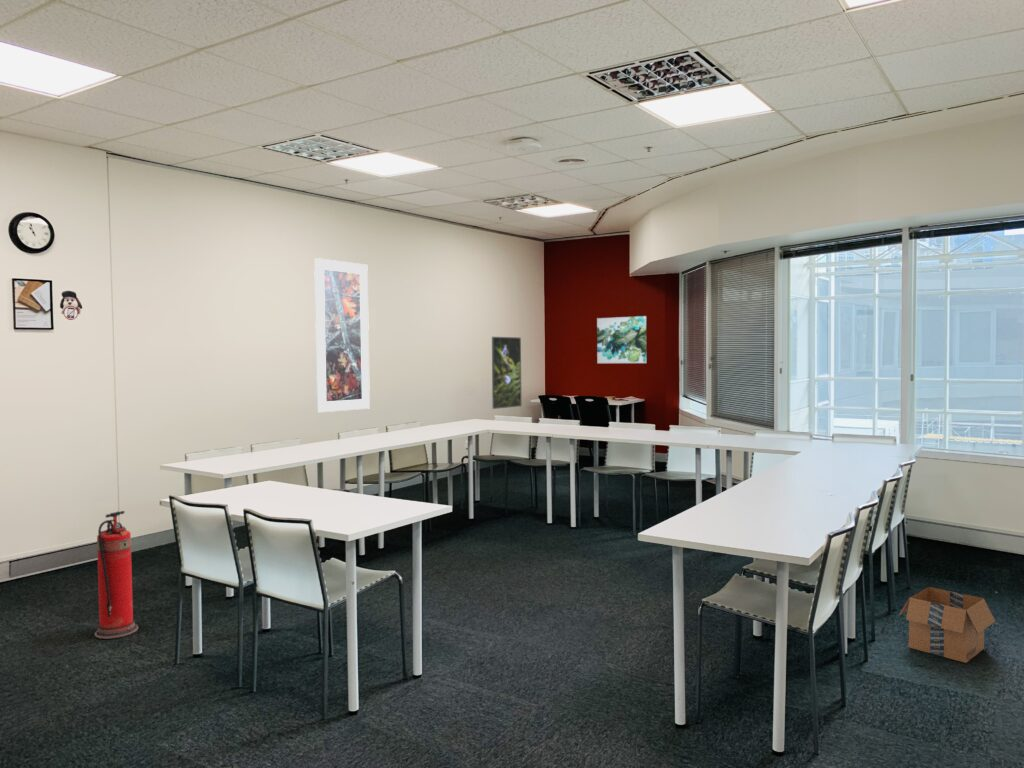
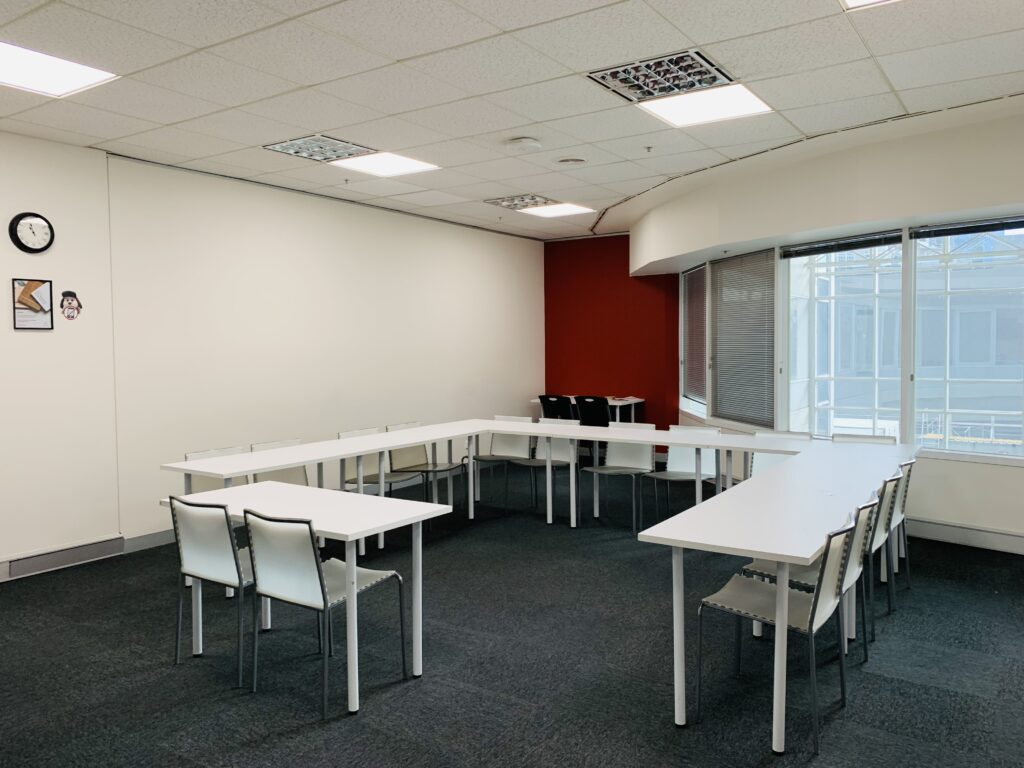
- wall art [596,315,647,364]
- cardboard box [898,586,996,664]
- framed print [313,257,371,413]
- fire extinguisher [94,510,139,640]
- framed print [491,336,522,410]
